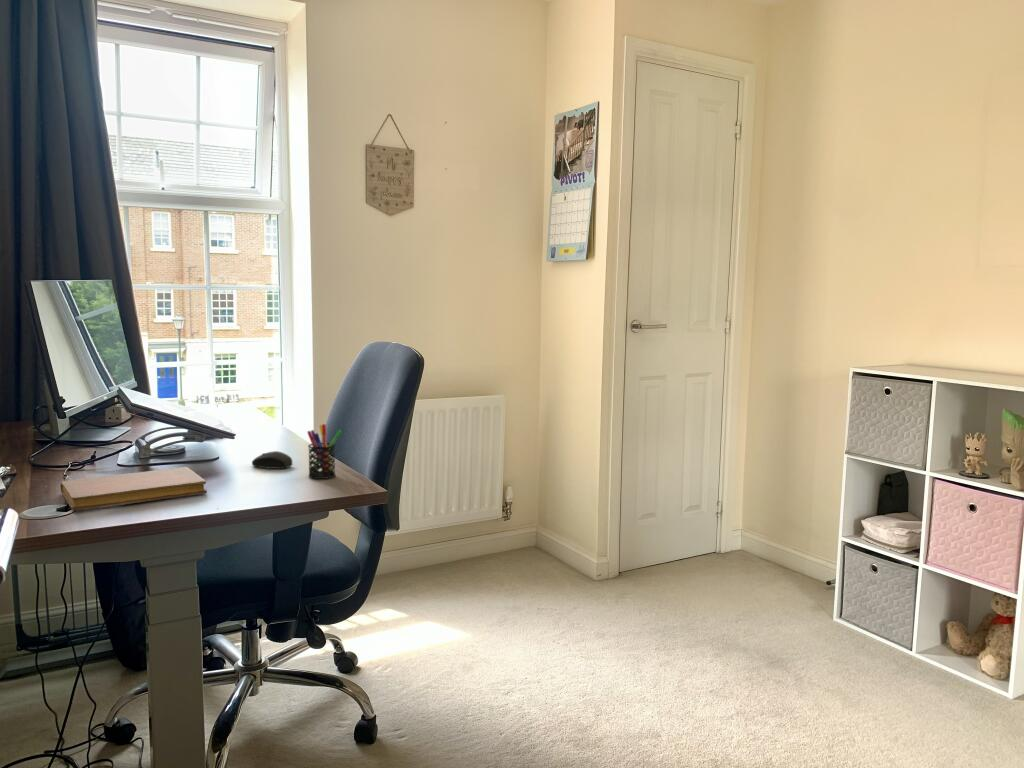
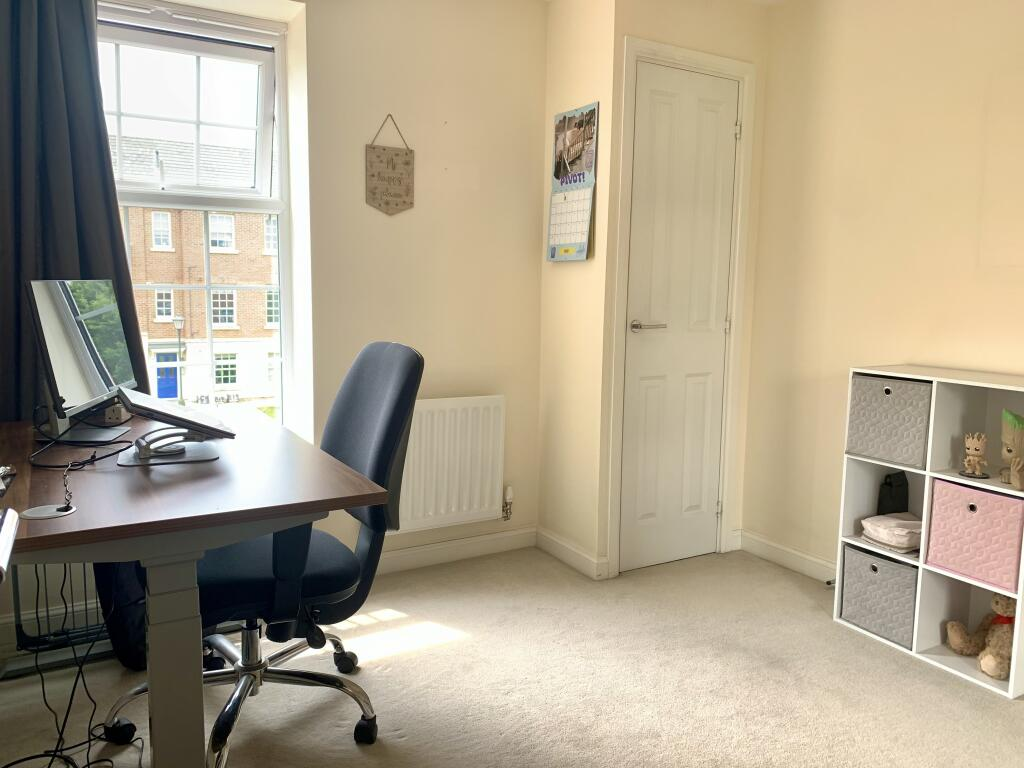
- pen holder [306,423,343,480]
- mouse [251,450,293,470]
- notebook [60,466,208,512]
